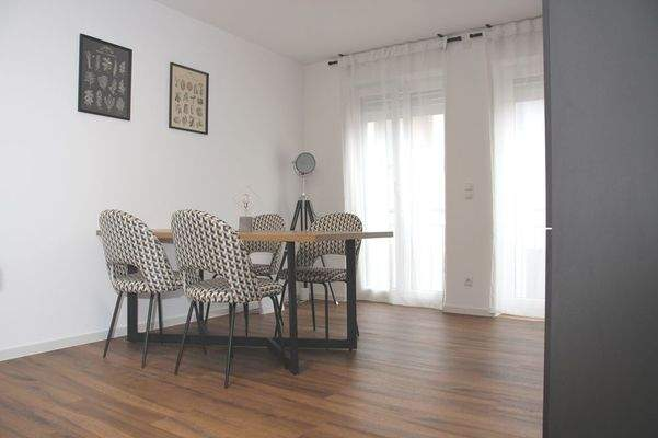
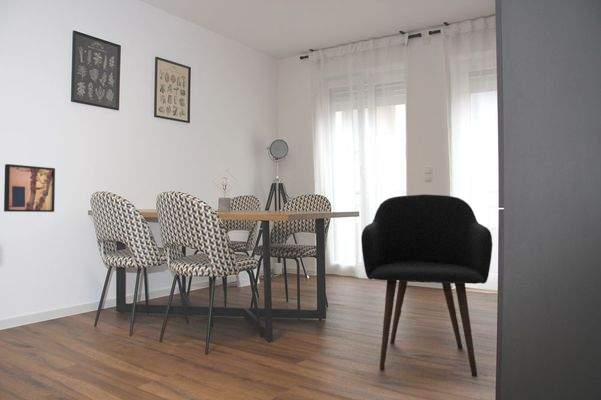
+ wall art [3,163,56,213]
+ armchair [360,193,493,378]
